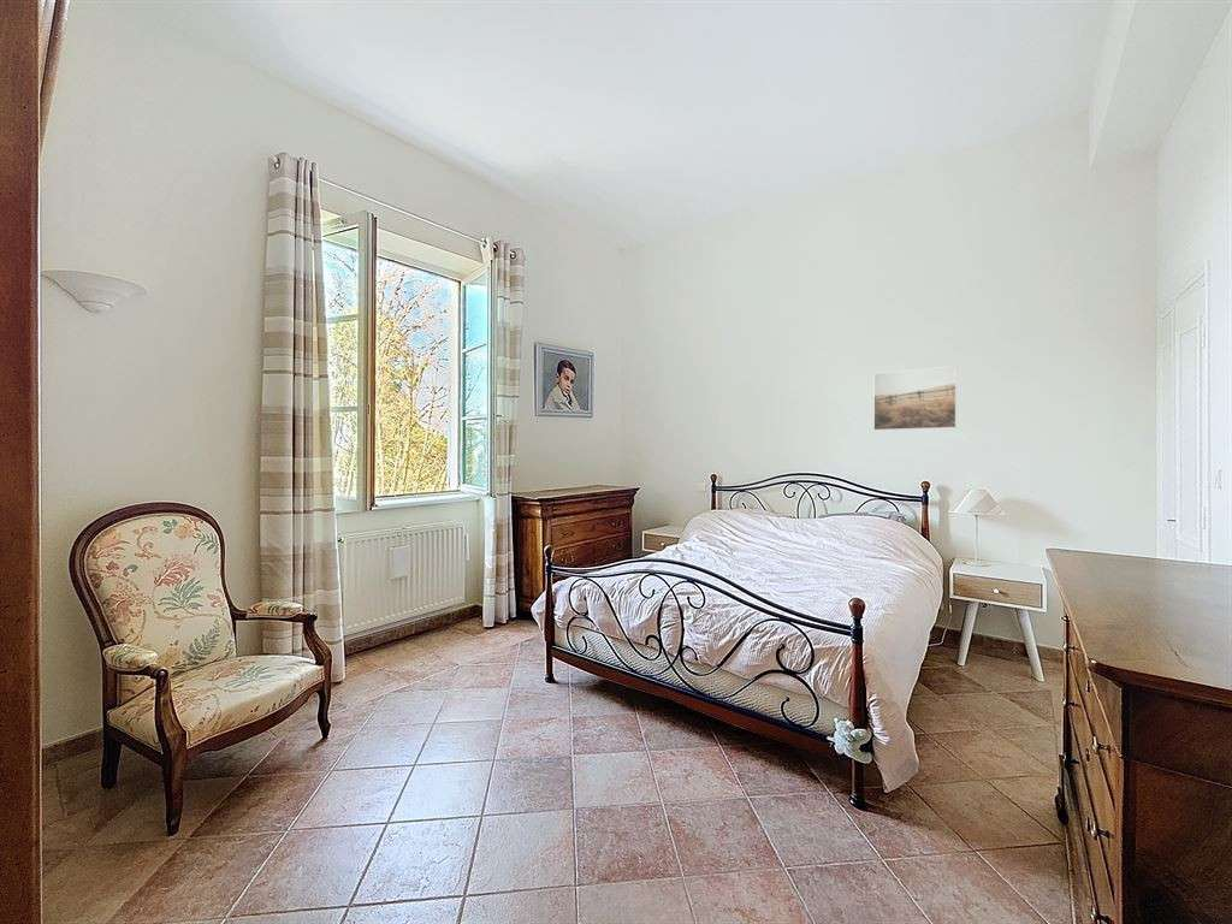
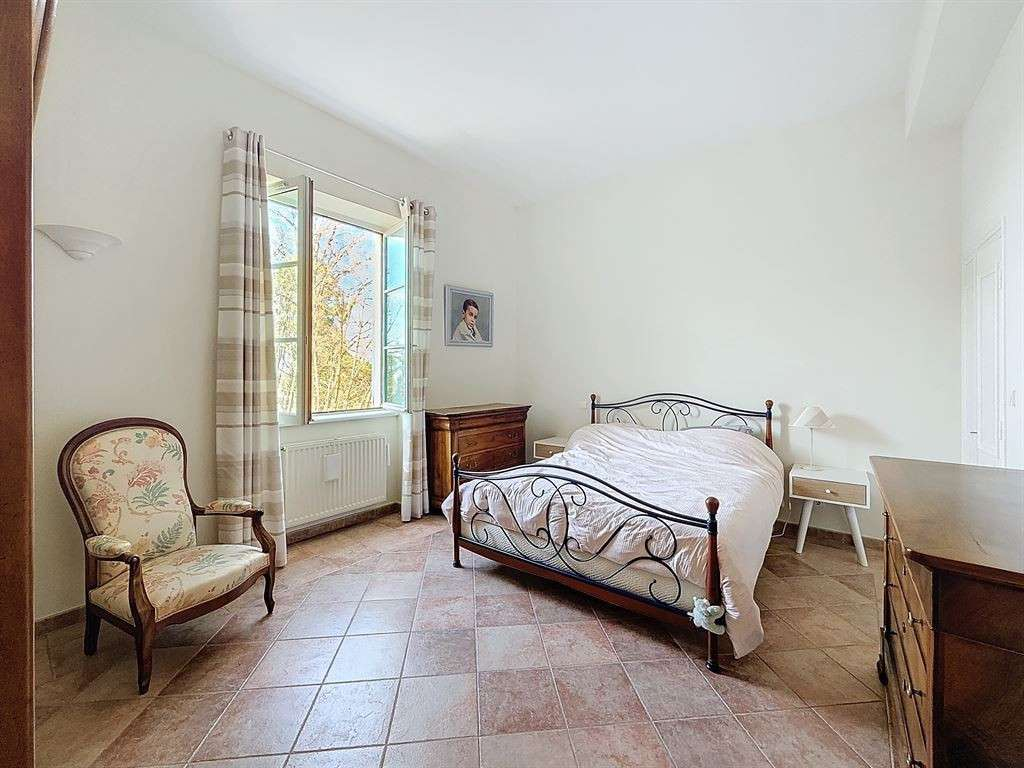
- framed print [872,365,958,432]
